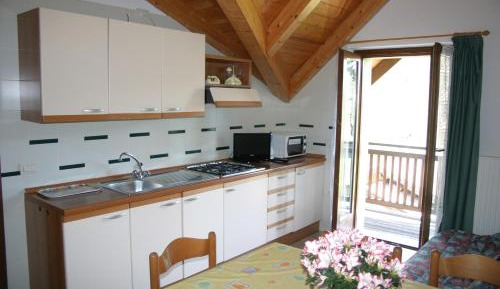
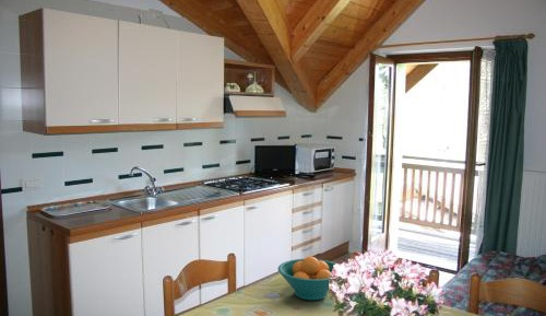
+ fruit bowl [277,256,336,301]
